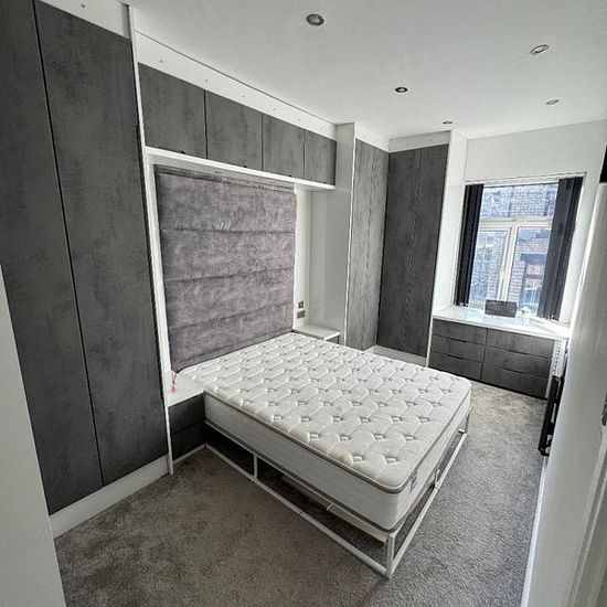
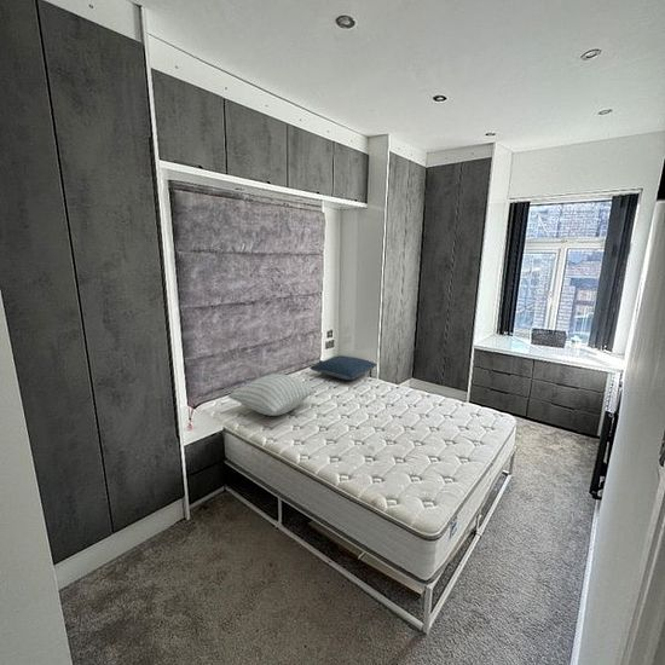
+ pillow [308,354,378,381]
+ pillow [227,372,318,417]
